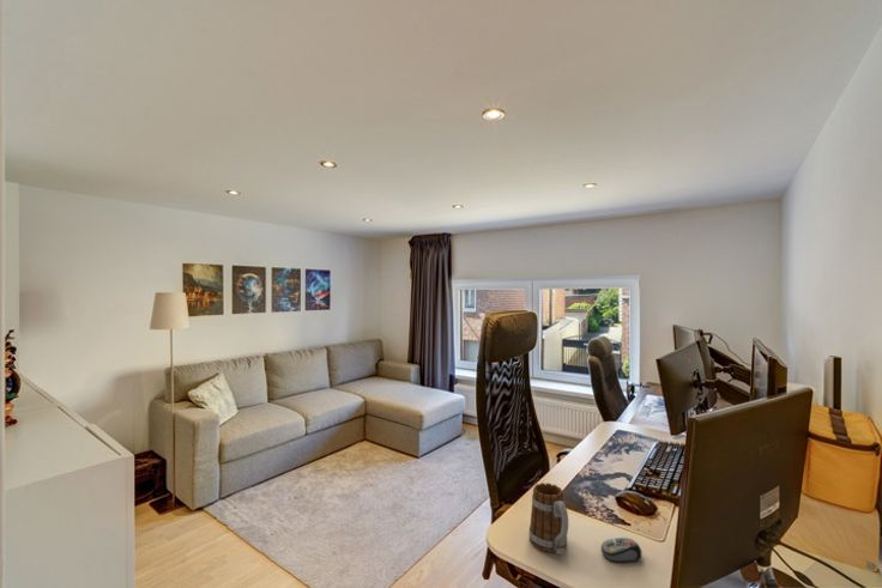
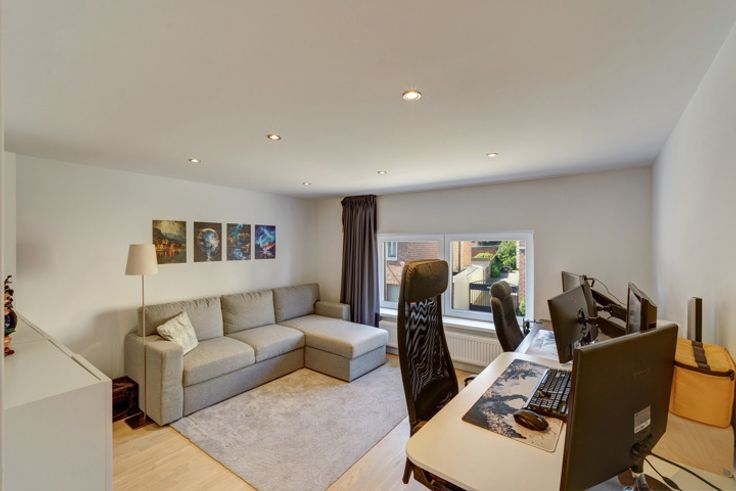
- computer mouse [600,537,642,563]
- mug [527,481,569,556]
